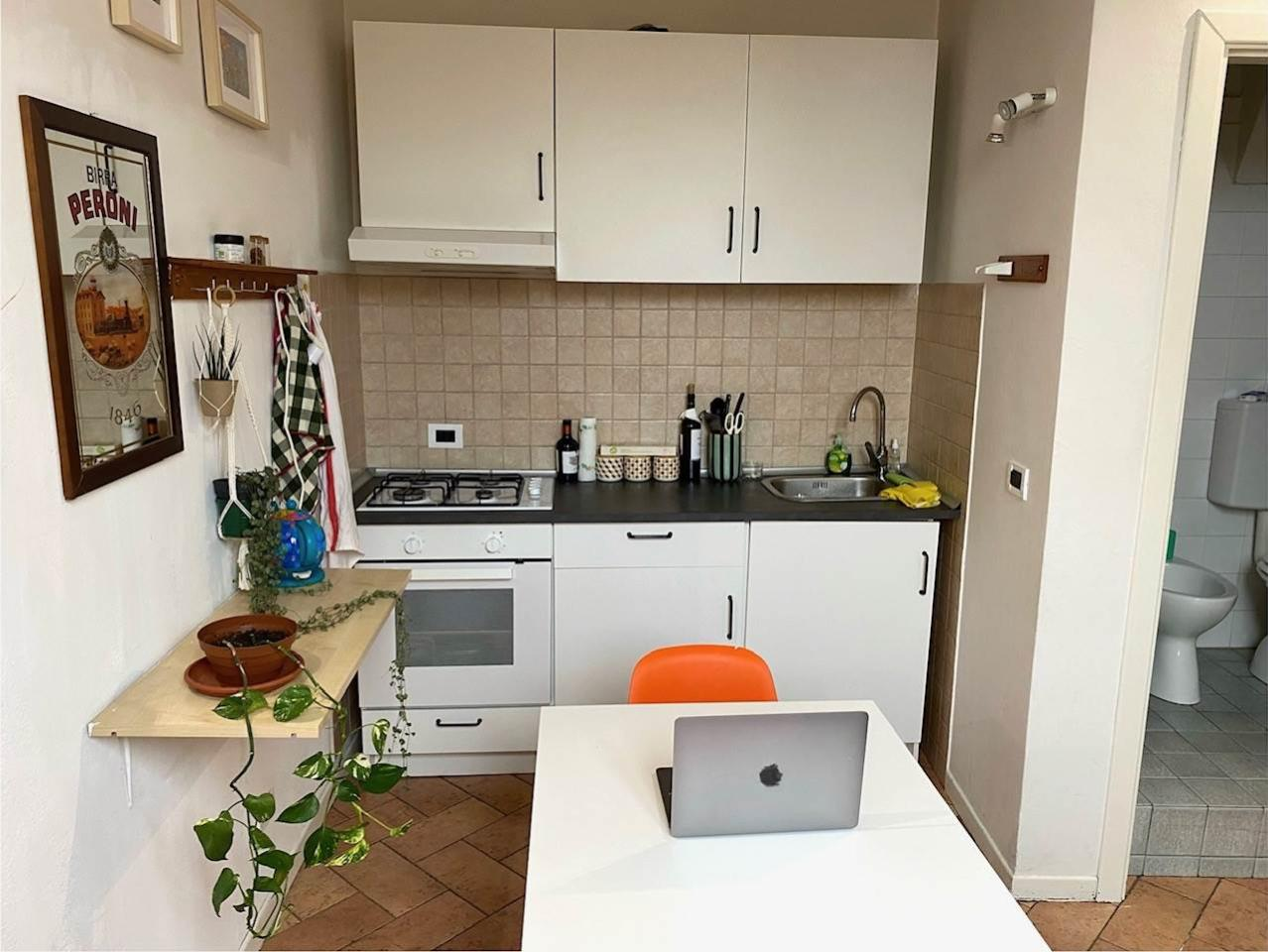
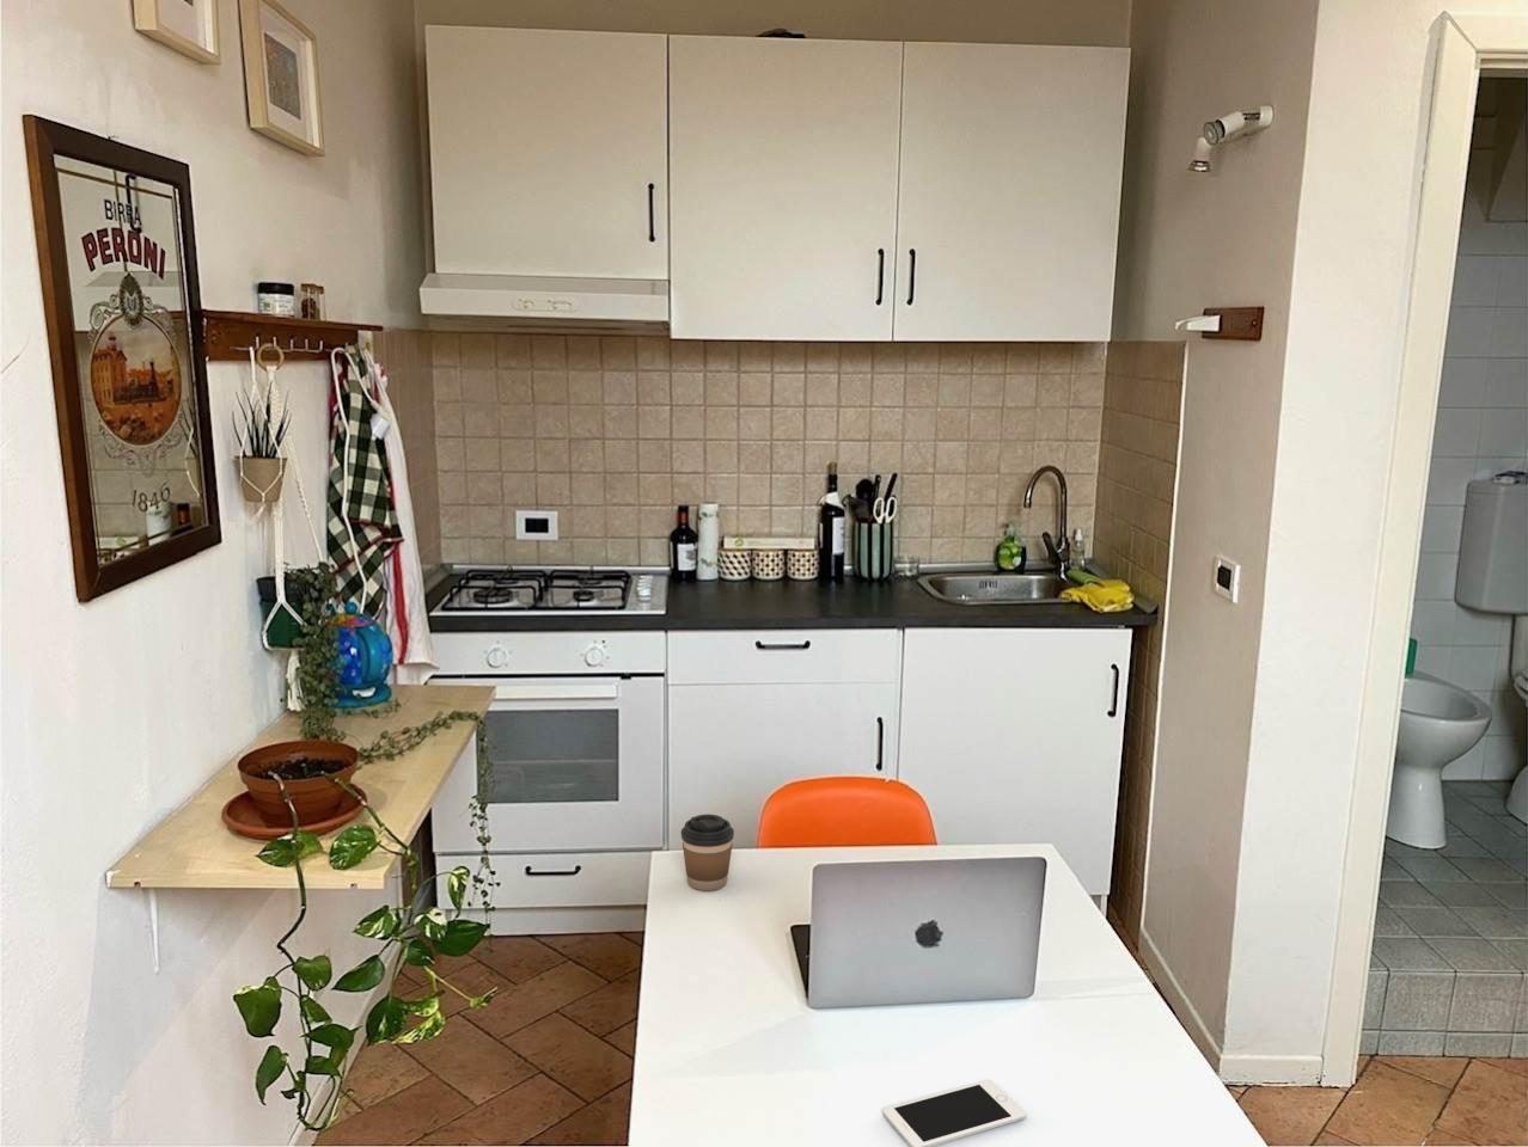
+ cell phone [882,1078,1028,1147]
+ coffee cup [681,813,735,892]
